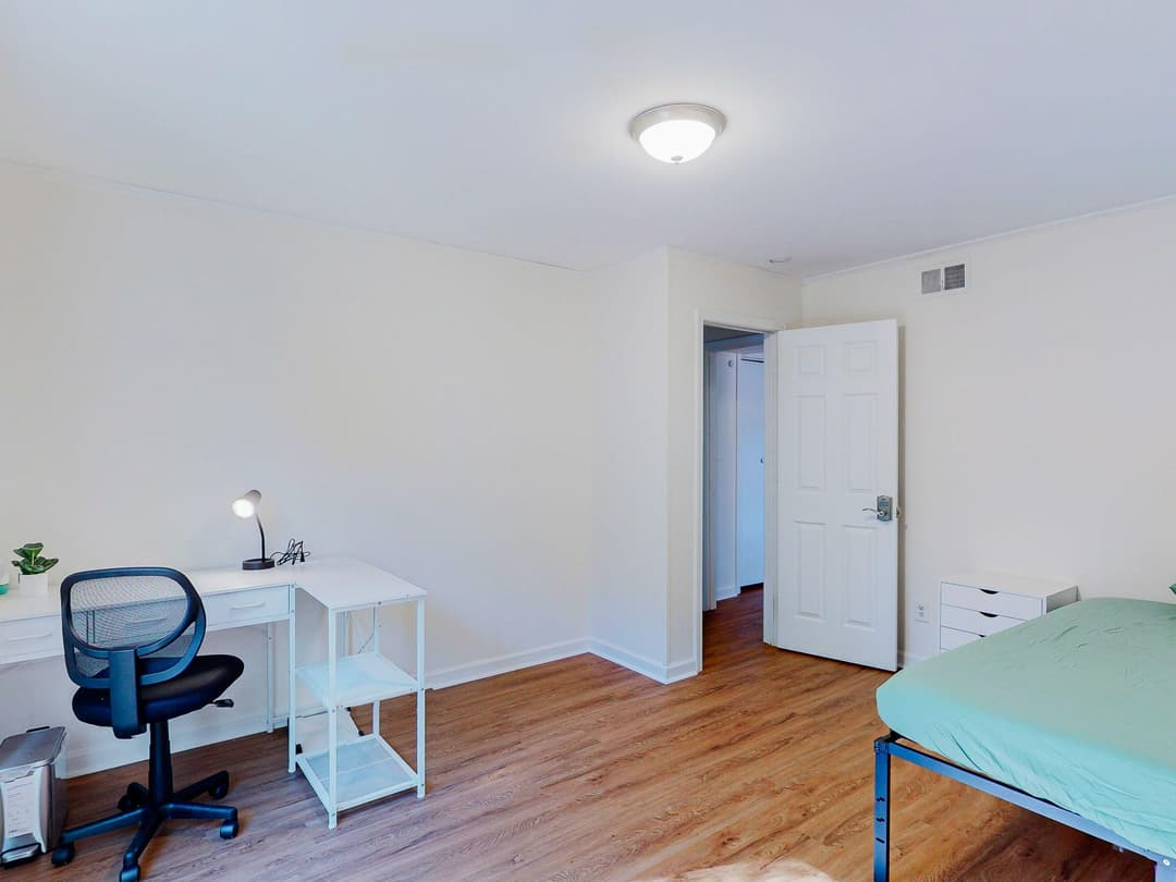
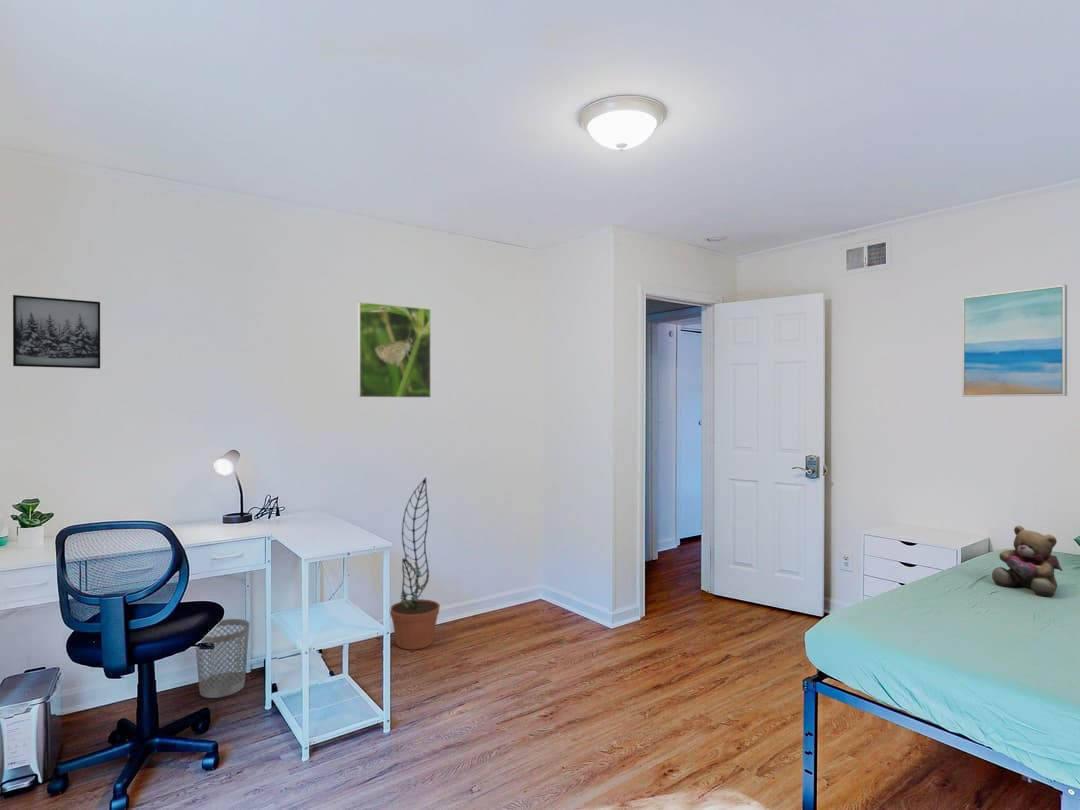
+ teddy bear [991,525,1063,598]
+ wall art [961,284,1068,398]
+ wall art [12,294,101,370]
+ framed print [356,301,432,399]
+ wastebasket [195,618,251,699]
+ decorative plant [389,477,441,650]
